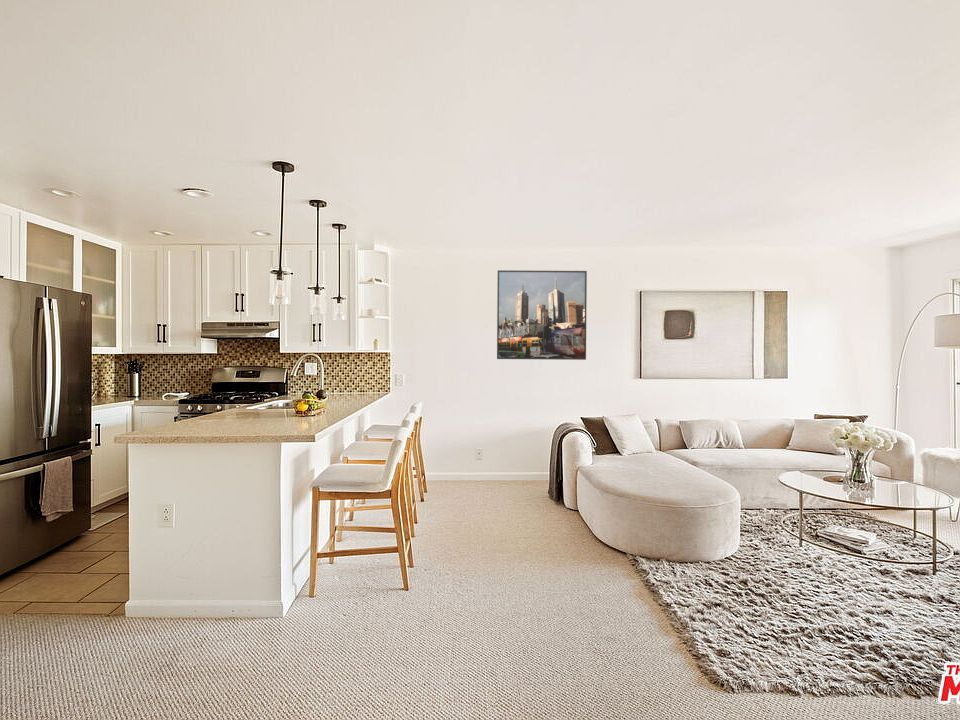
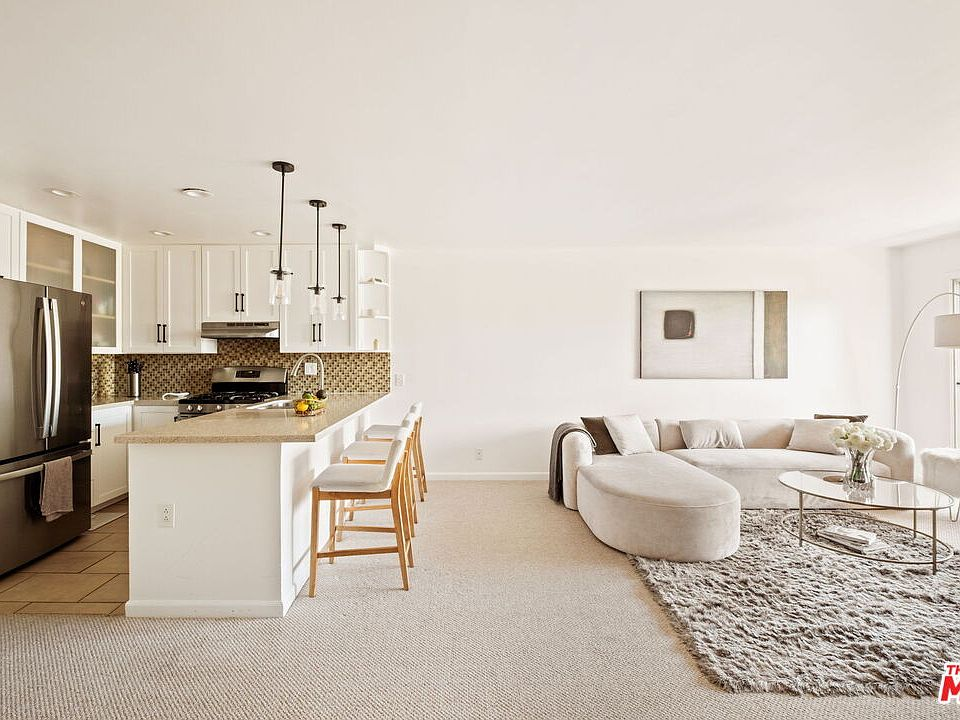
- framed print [496,269,588,361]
